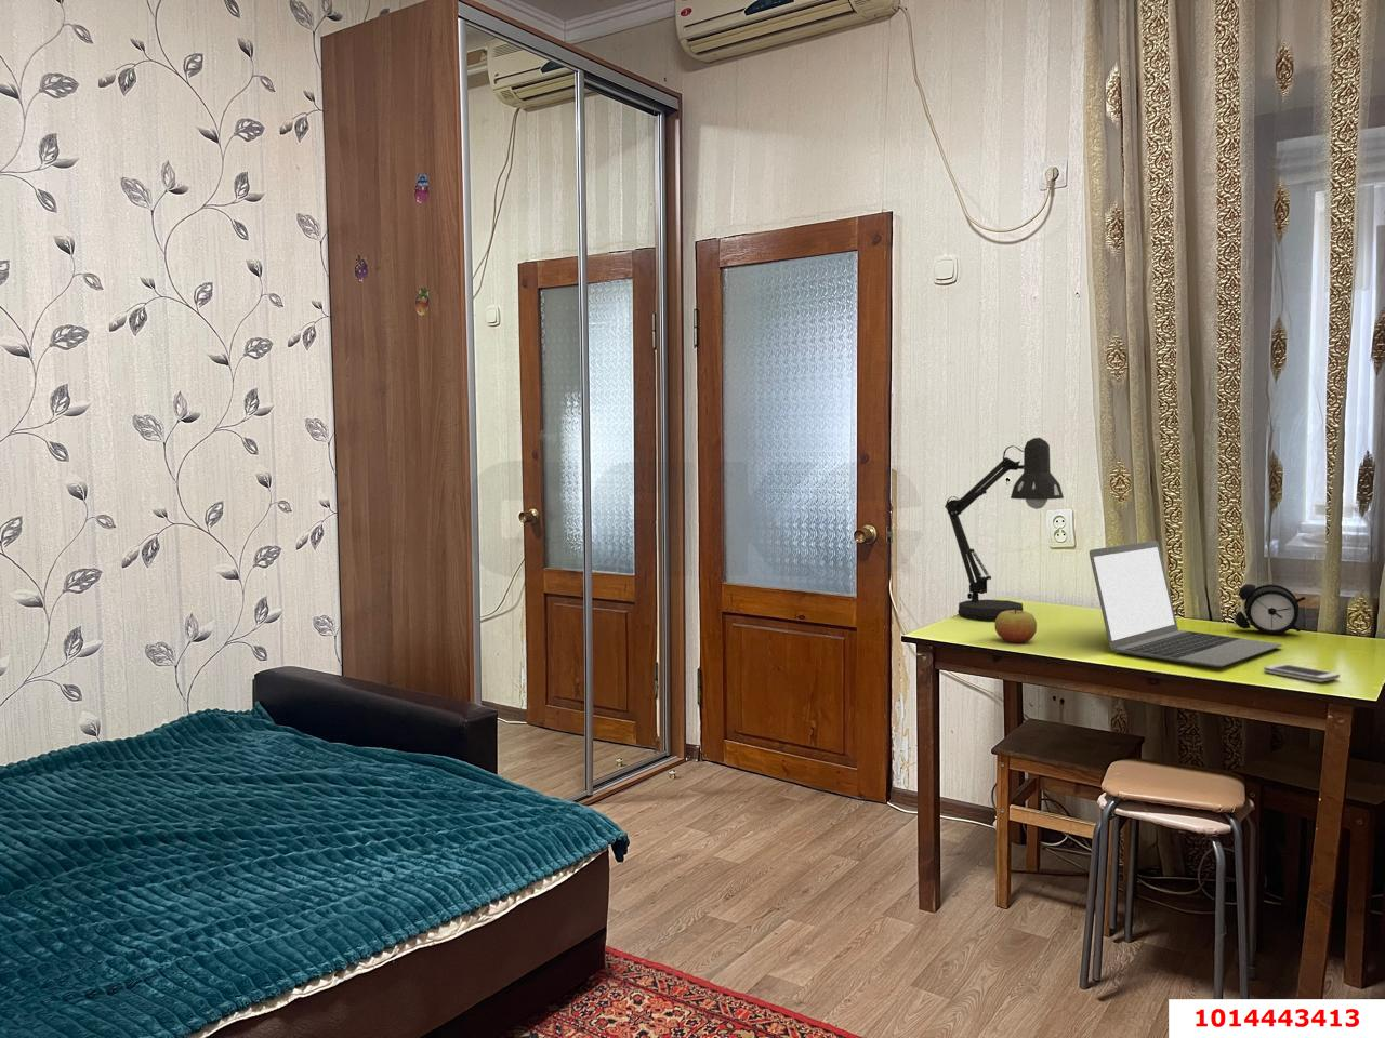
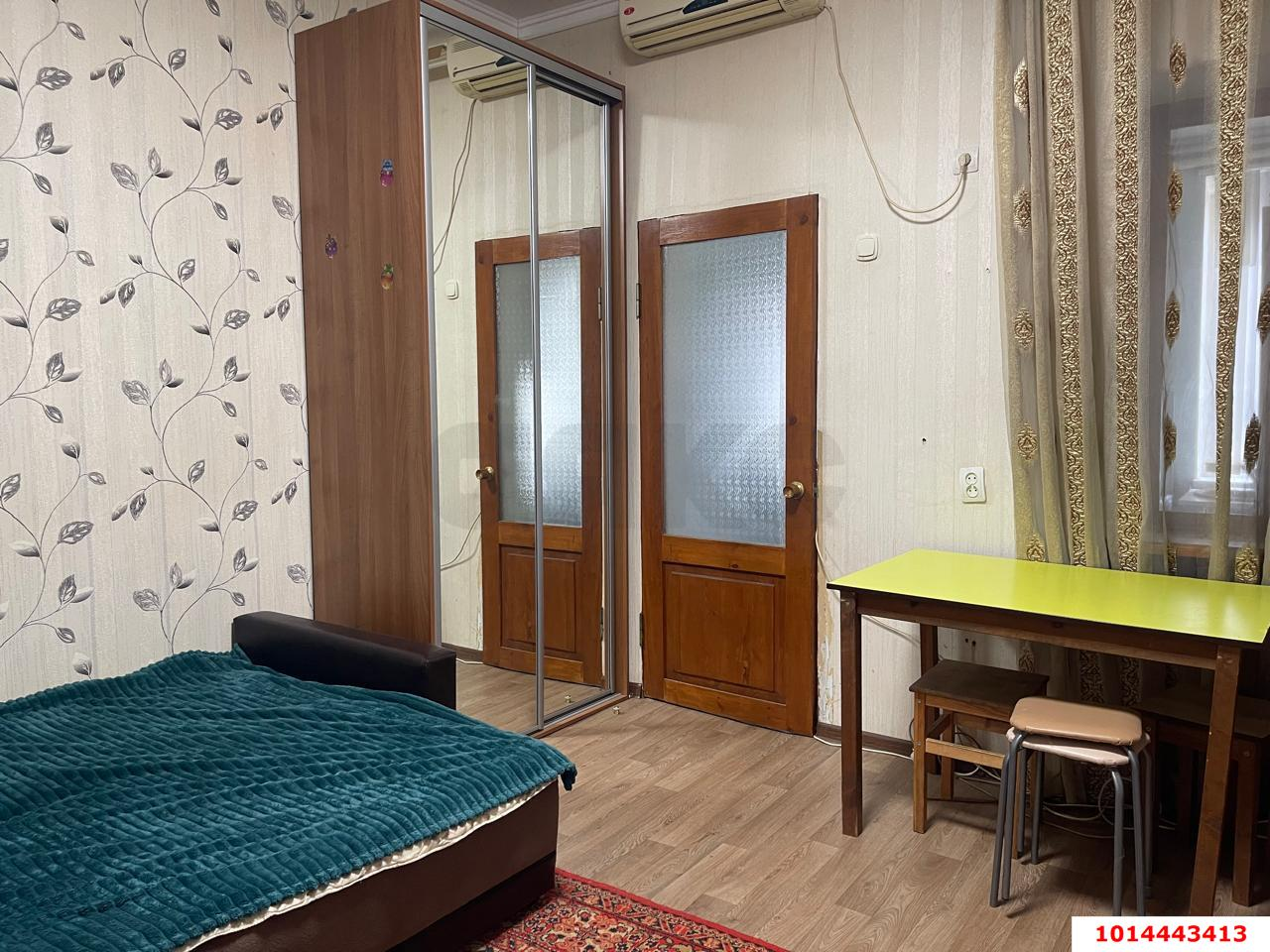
- smartphone [1263,663,1340,684]
- desk lamp [943,437,1064,621]
- alarm clock [1232,583,1308,636]
- laptop [1088,540,1284,668]
- apple [993,609,1038,643]
